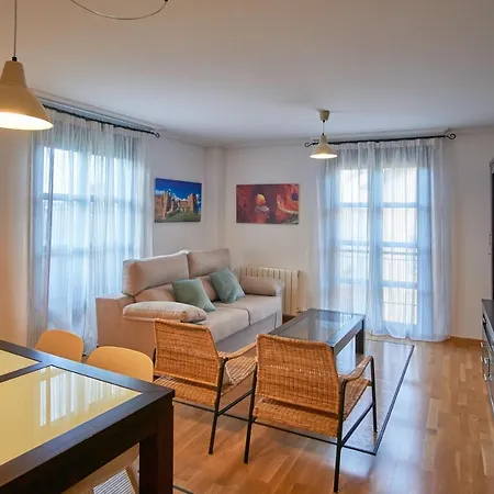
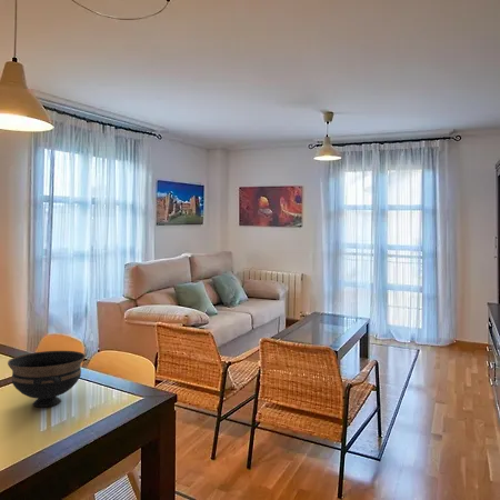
+ bowl [7,350,86,408]
